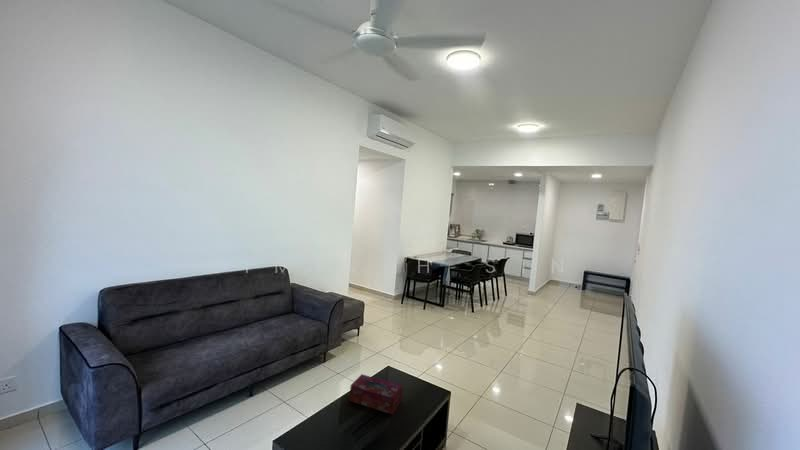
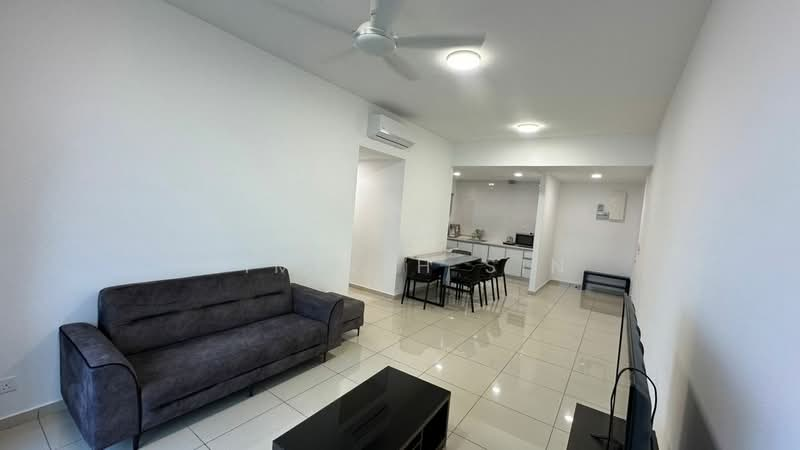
- tissue box [348,373,403,416]
